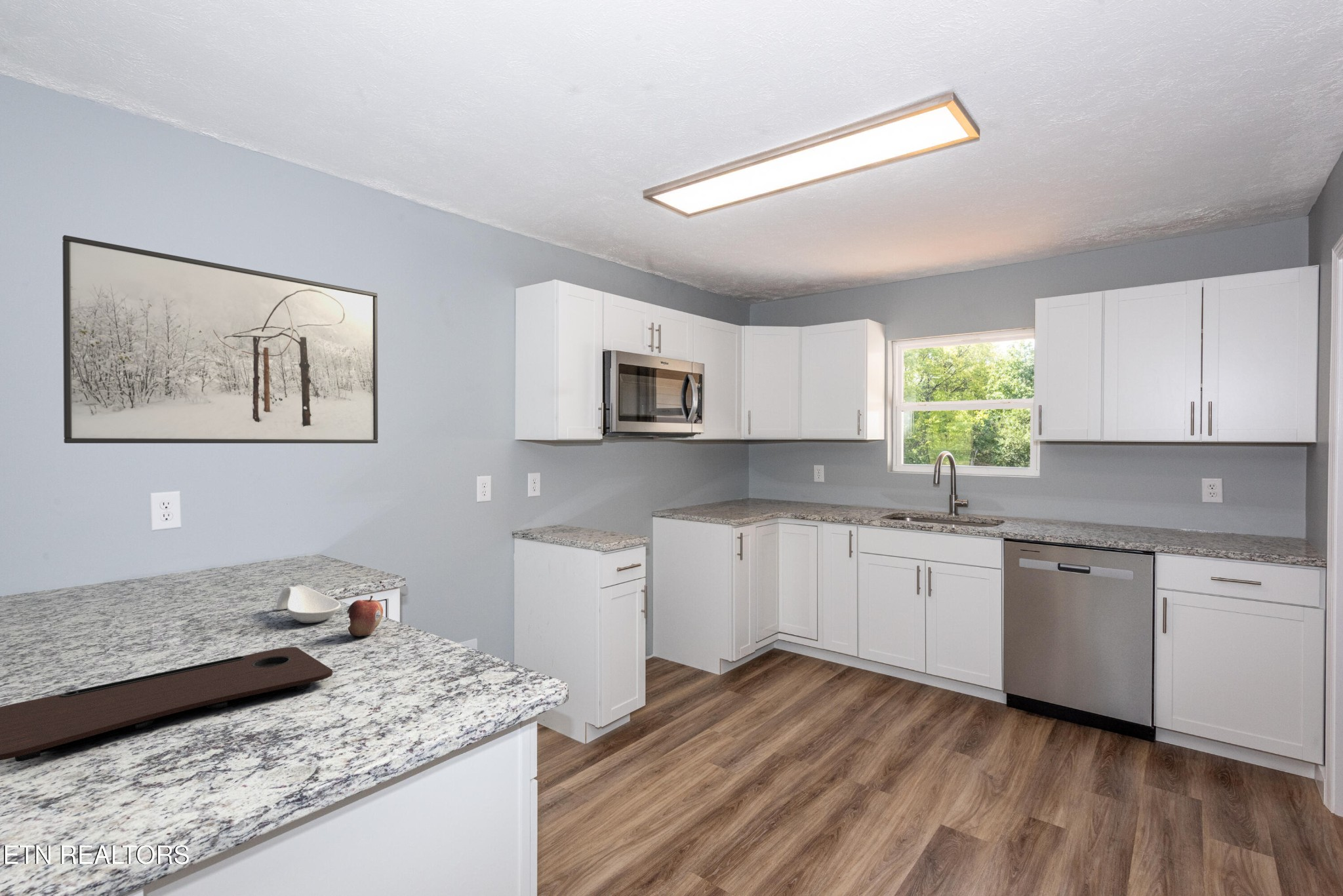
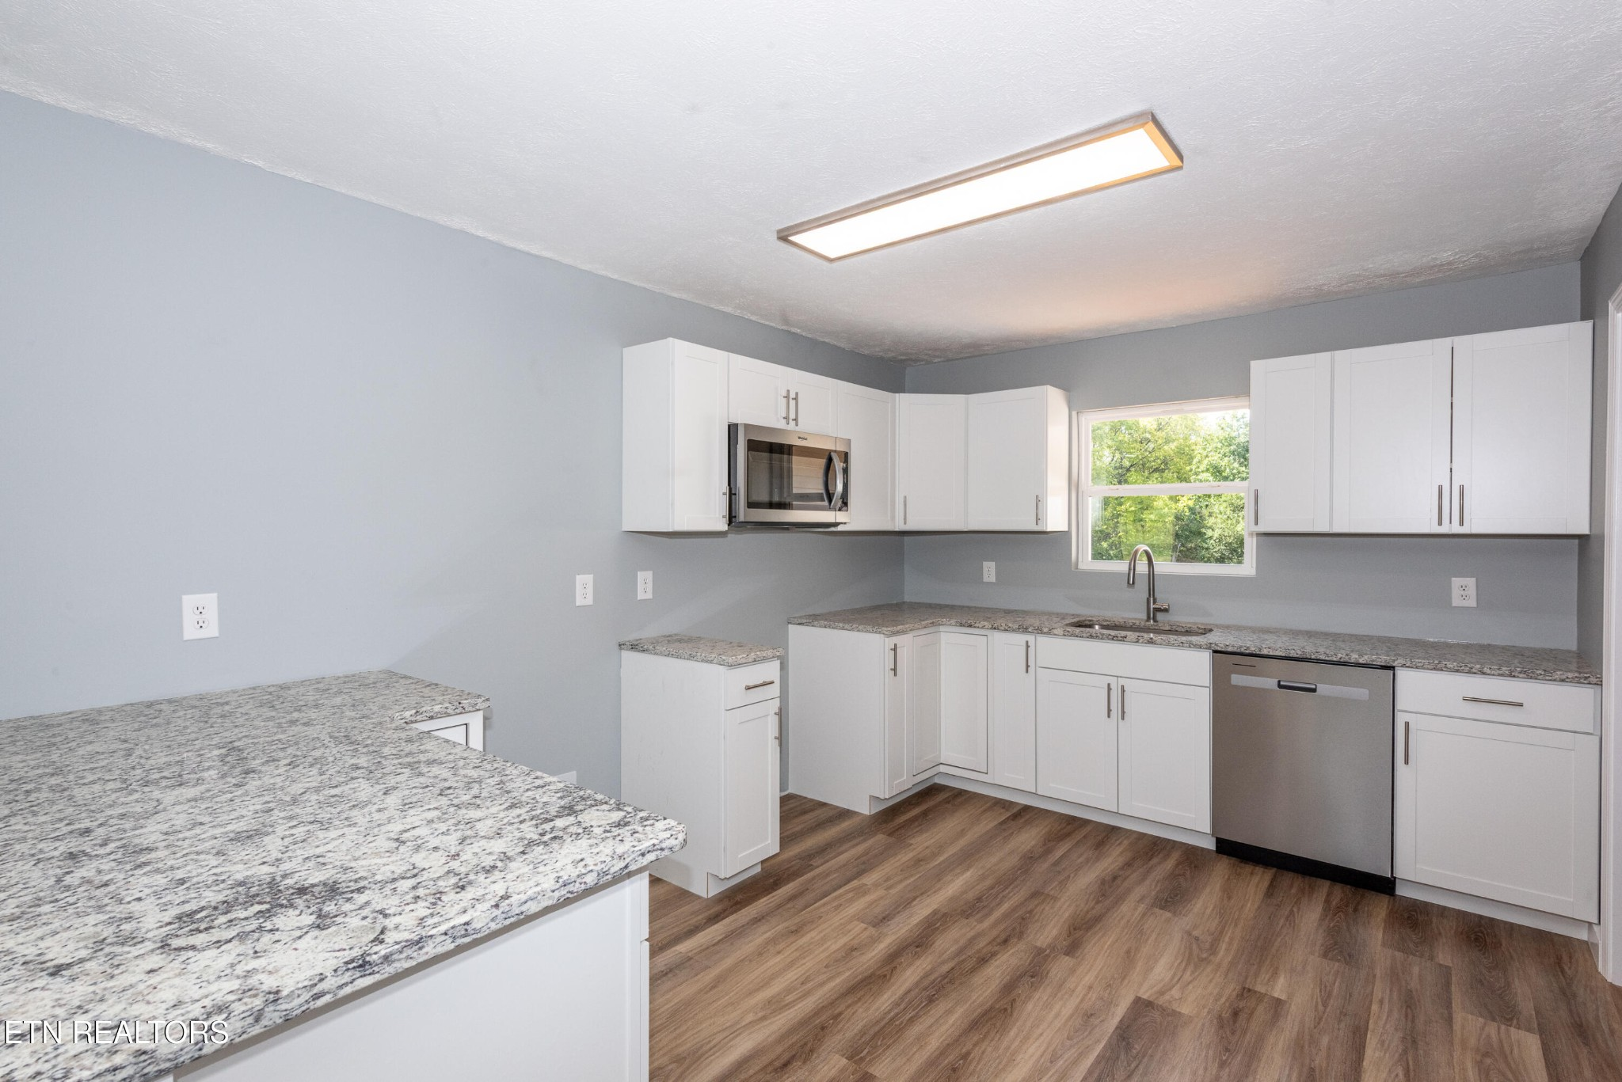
- fruit [346,595,384,637]
- cutting board [0,646,333,762]
- spoon rest [275,585,341,624]
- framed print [62,235,378,444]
